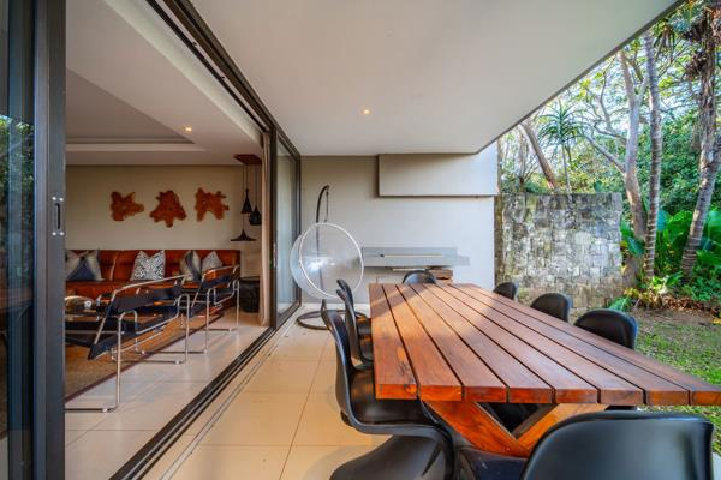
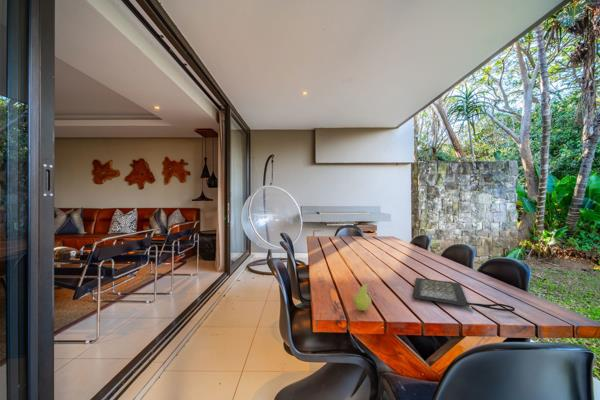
+ fruit [352,280,374,312]
+ clutch bag [411,277,516,313]
